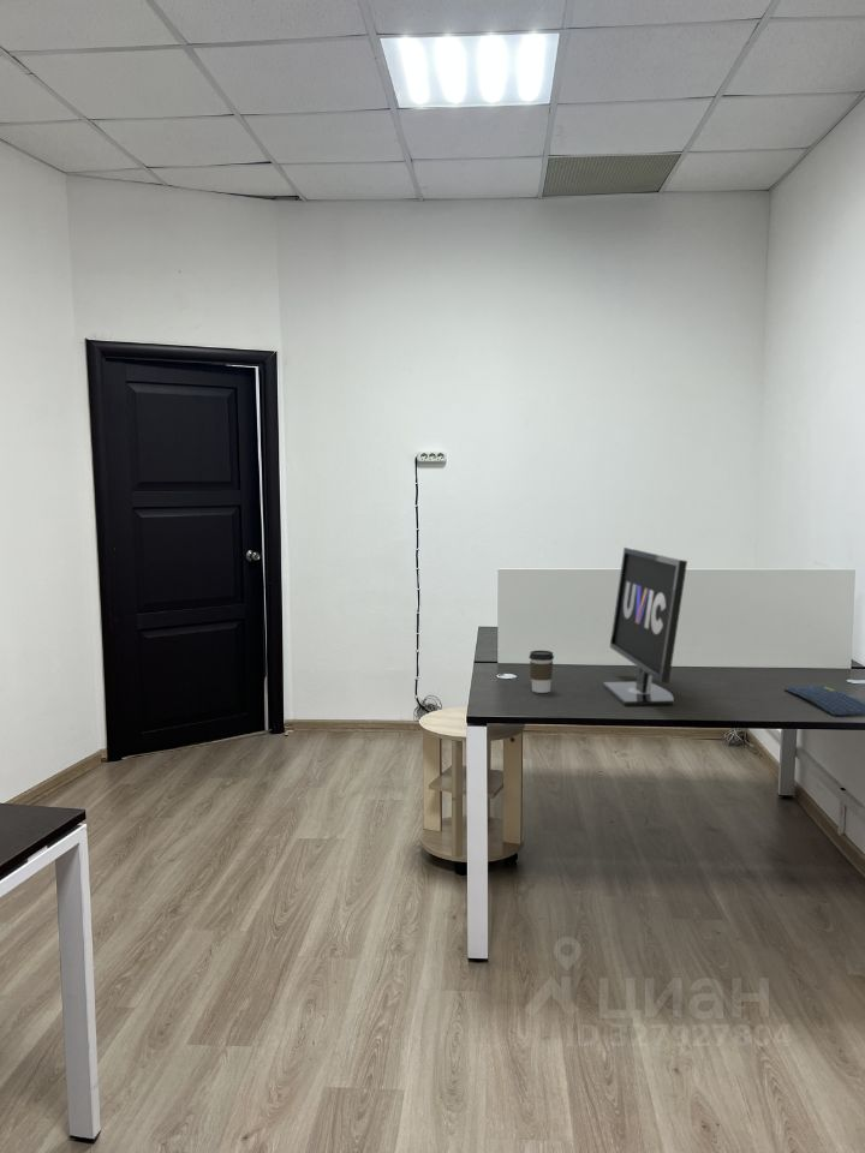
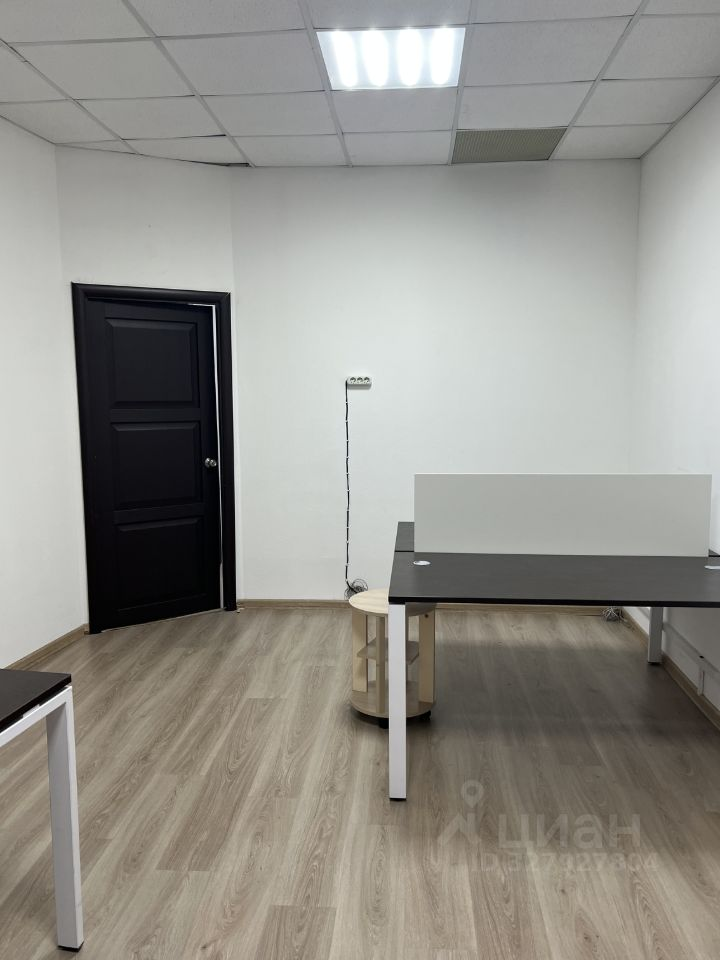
- keyboard [783,685,865,717]
- coffee cup [527,650,555,694]
- monitor [602,546,688,706]
